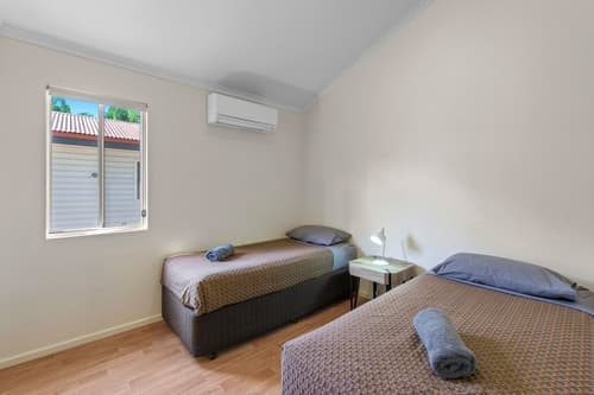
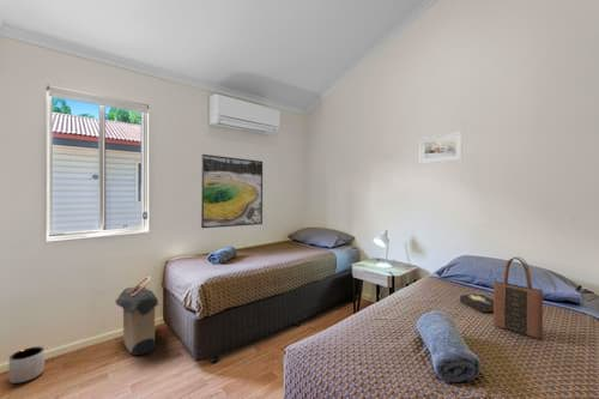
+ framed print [200,153,264,229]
+ planter [7,345,46,385]
+ tote bag [492,256,544,340]
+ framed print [418,131,464,165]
+ hardback book [459,292,494,314]
+ laundry hamper [114,276,161,357]
